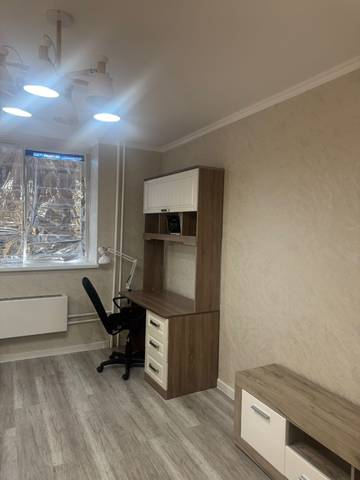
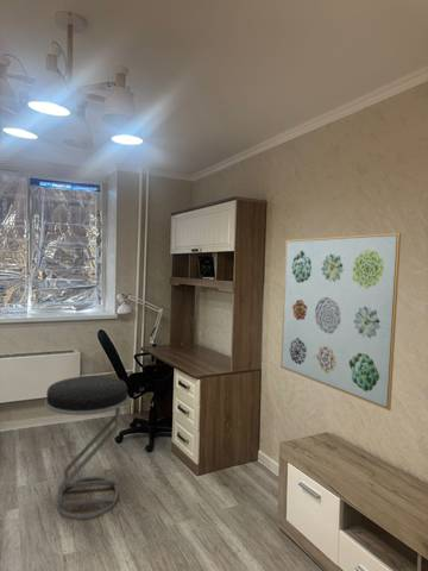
+ wall art [279,232,402,412]
+ stool [44,375,130,520]
